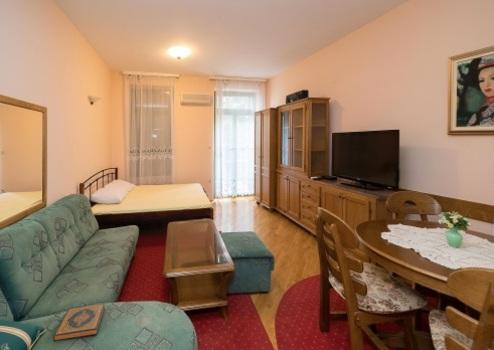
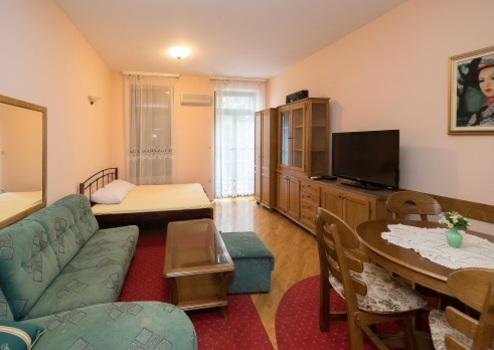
- hardback book [52,303,106,342]
